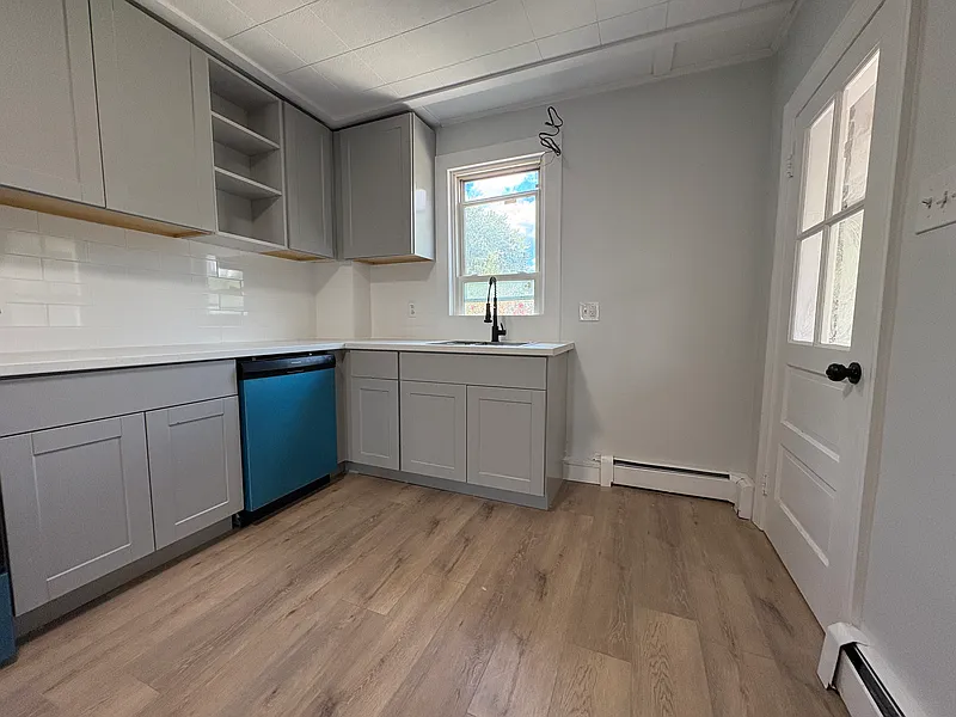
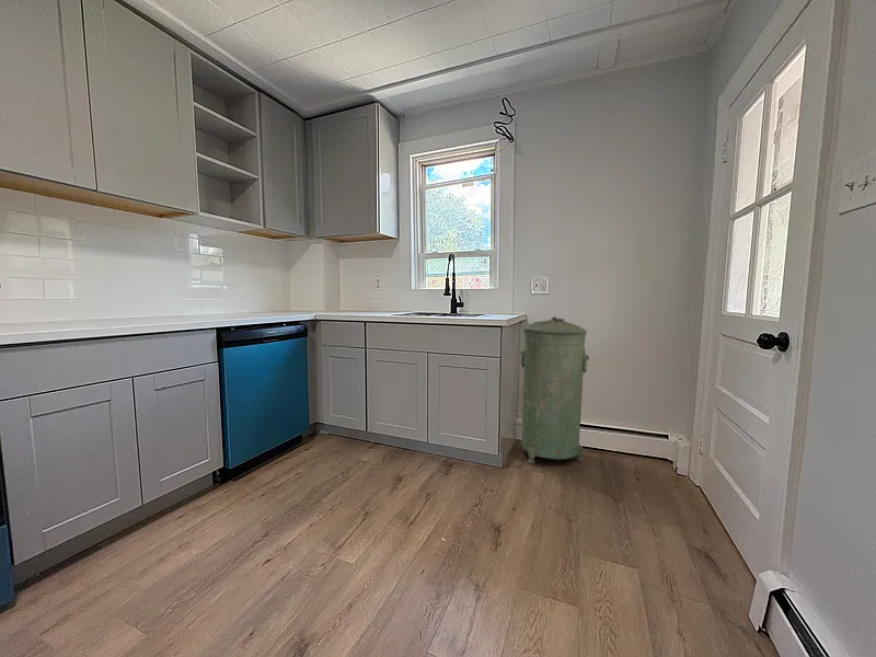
+ trash can [519,315,590,464]
